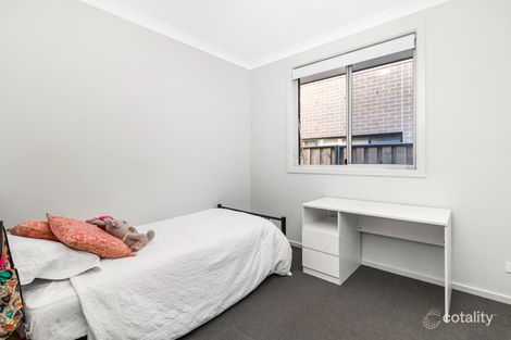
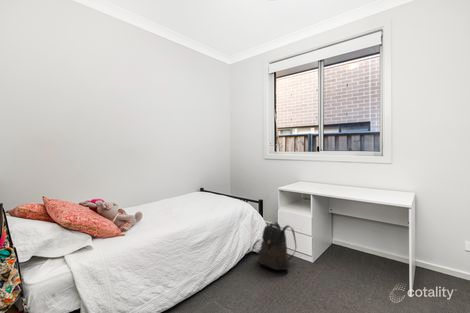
+ backpack [257,221,297,271]
